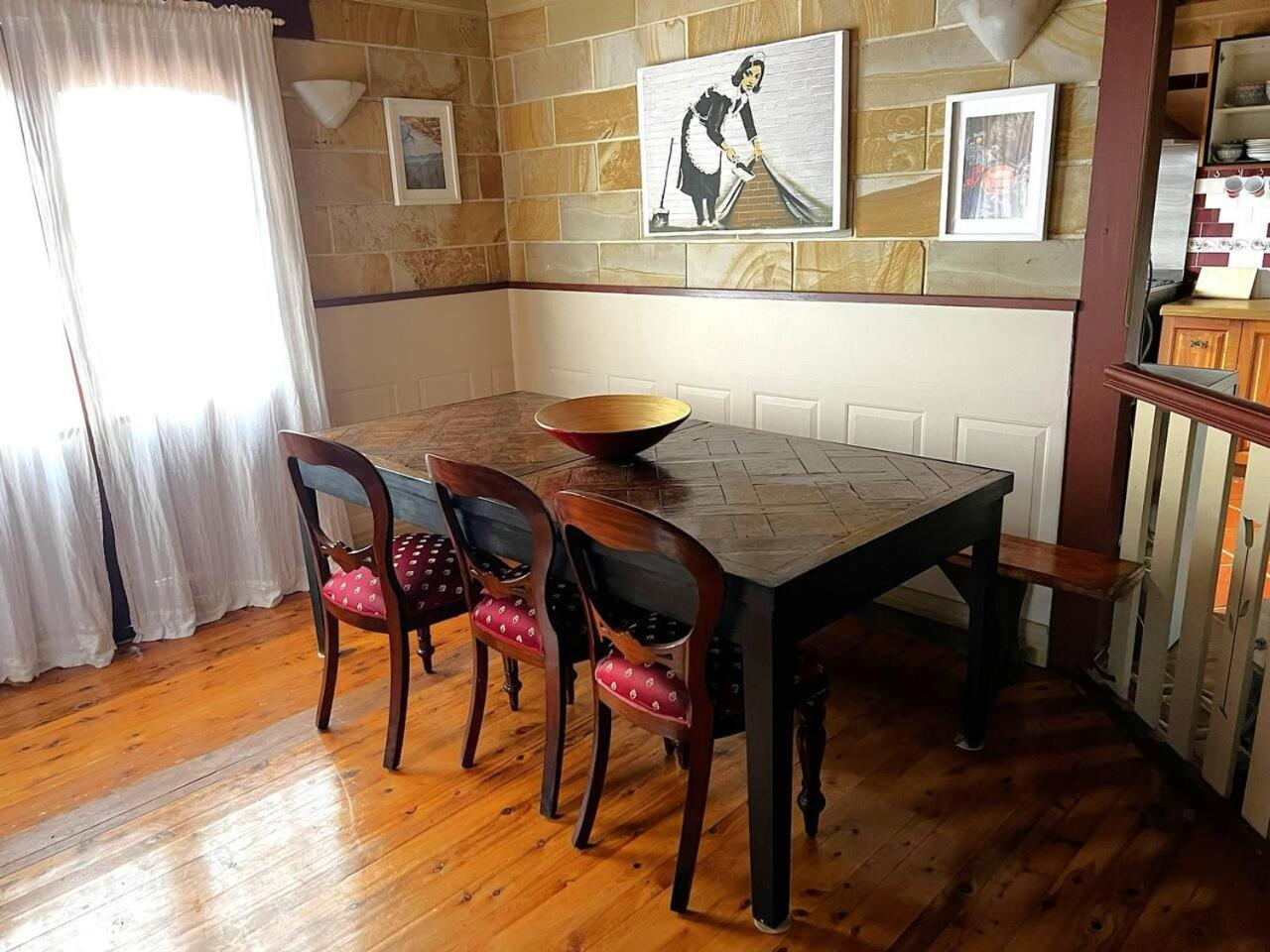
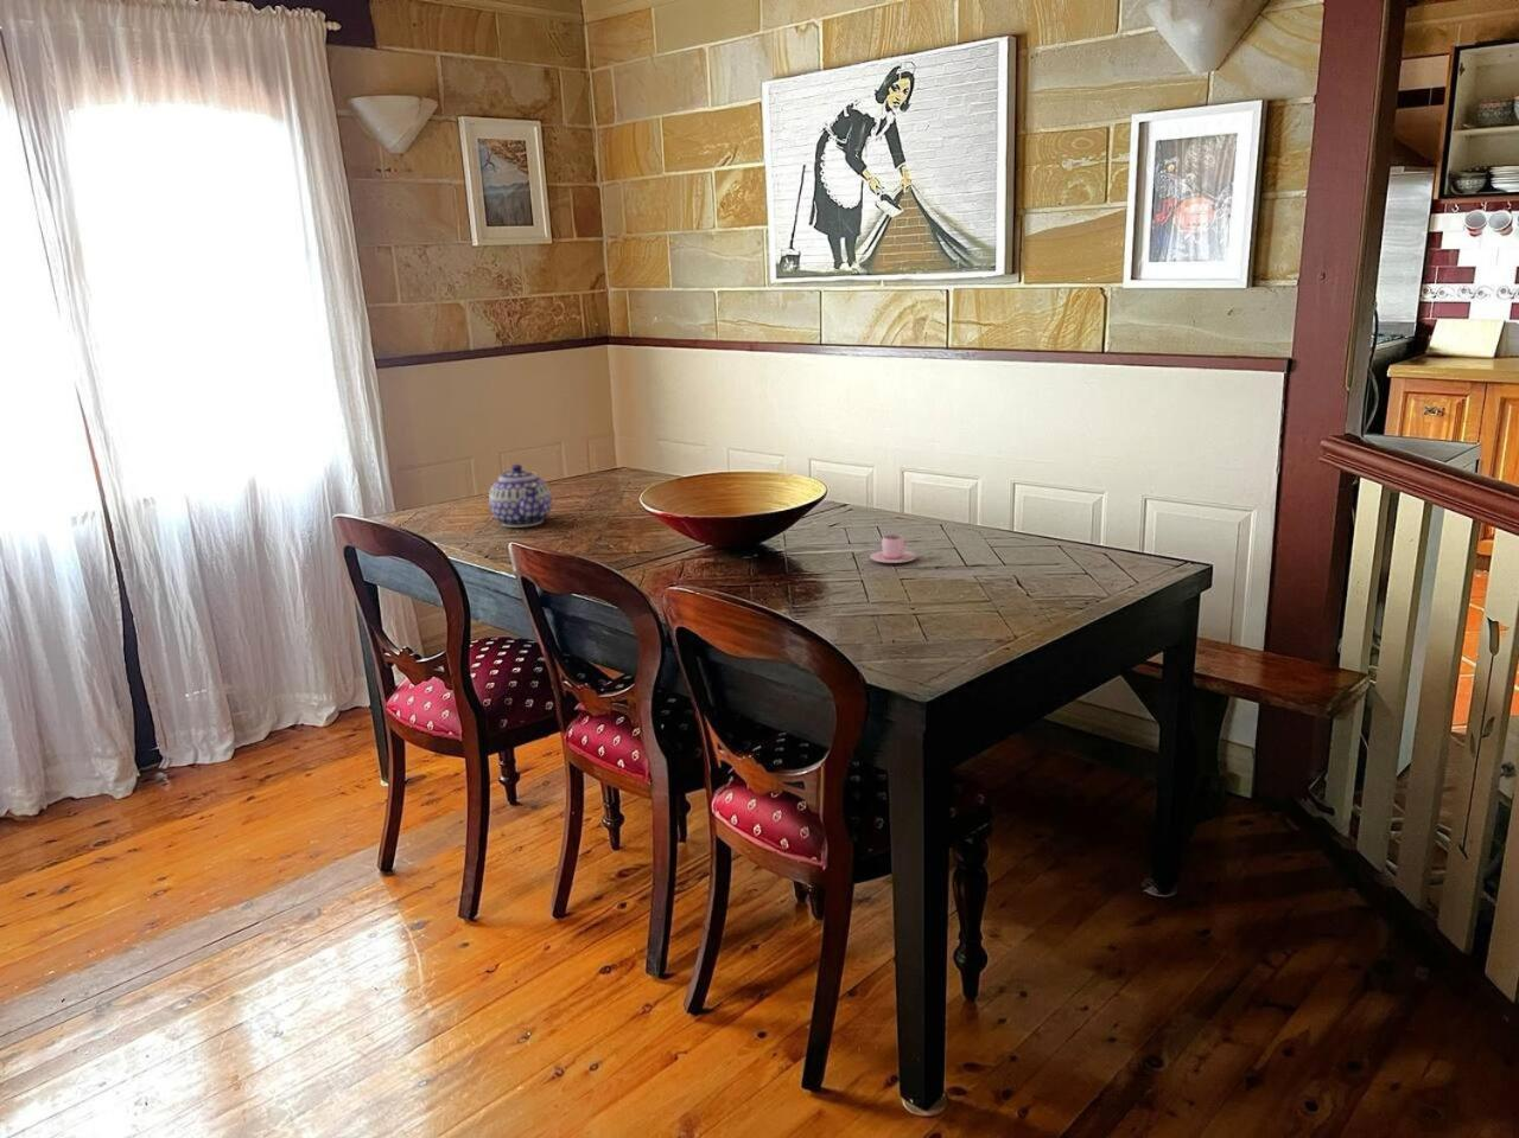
+ teacup [868,533,923,564]
+ teapot [488,464,553,528]
